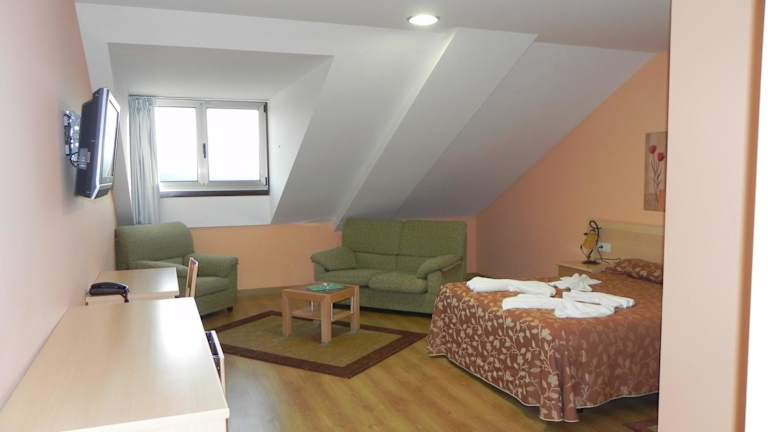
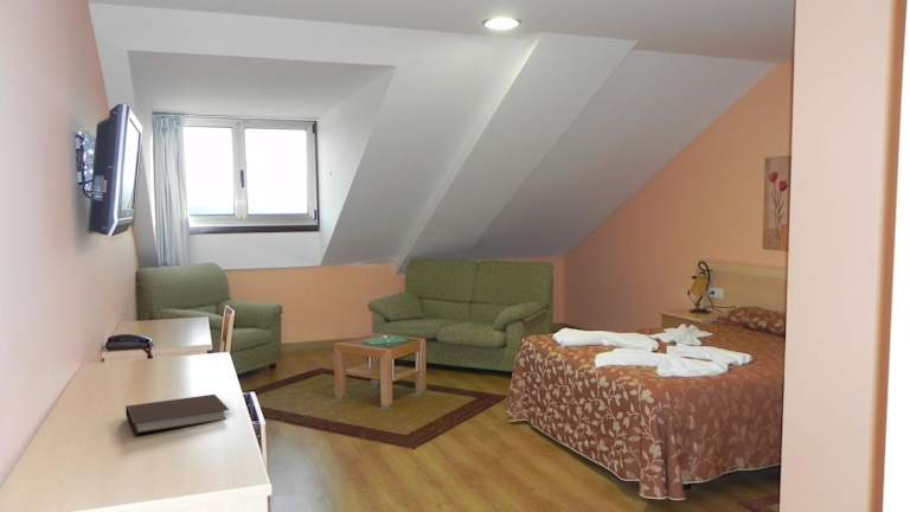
+ notebook [124,393,230,435]
